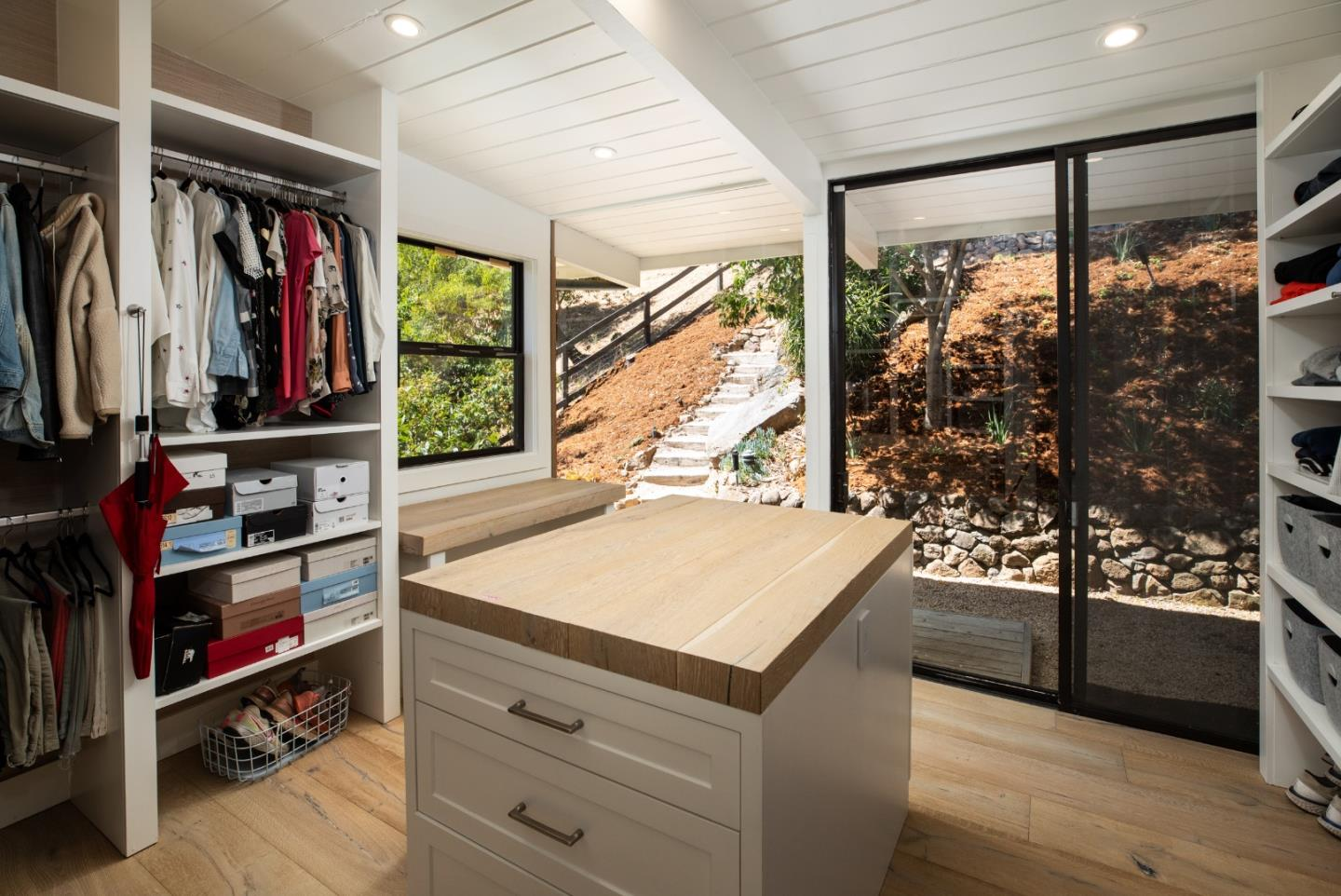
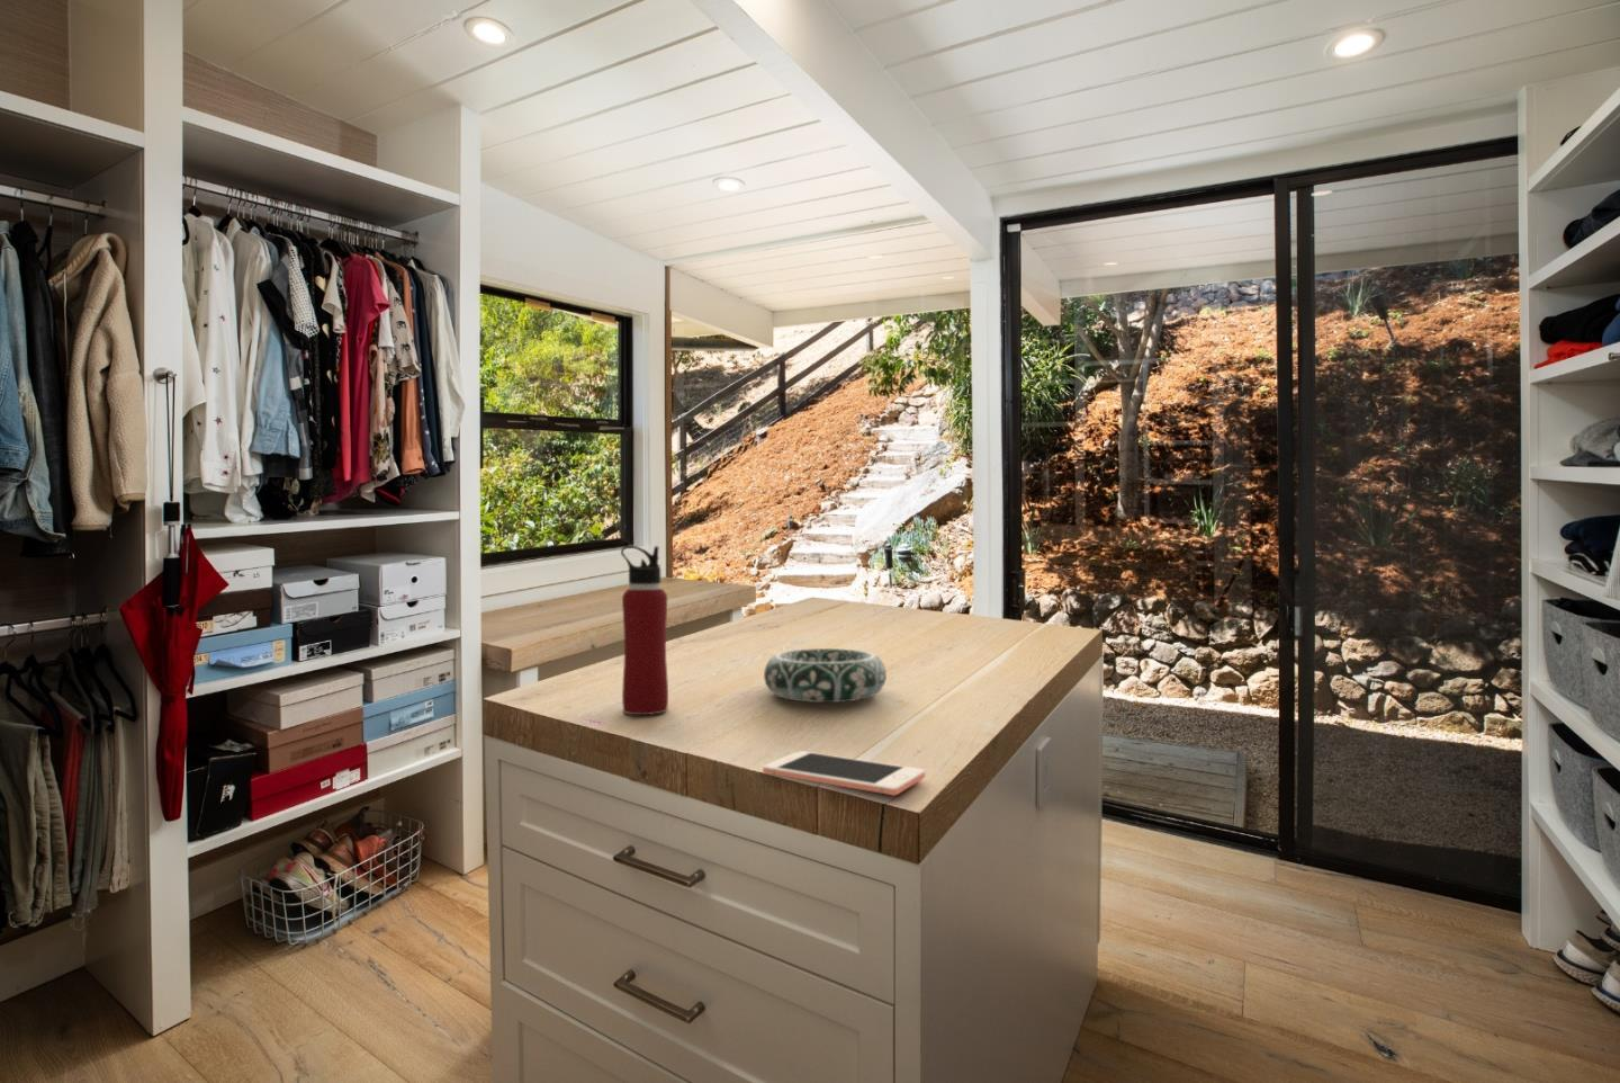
+ decorative bowl [762,648,888,703]
+ water bottle [620,545,669,716]
+ cell phone [761,749,925,797]
